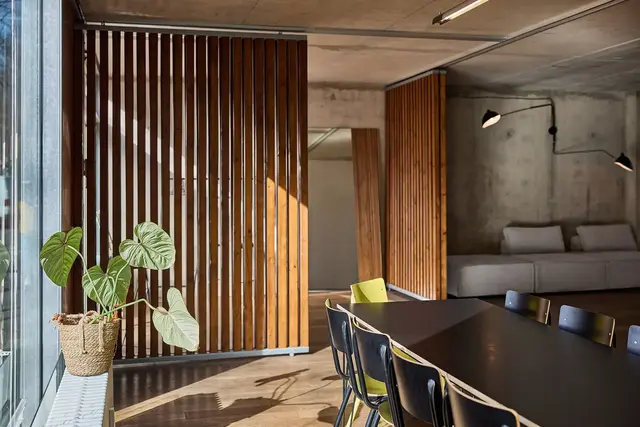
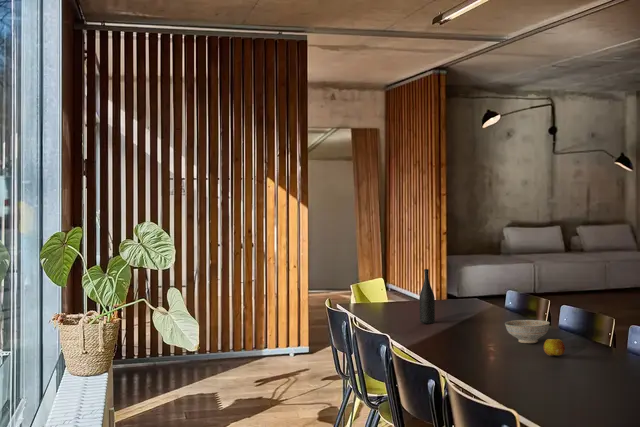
+ decorative bowl [504,319,551,344]
+ fruit [543,338,566,357]
+ wine bottle [418,268,436,325]
